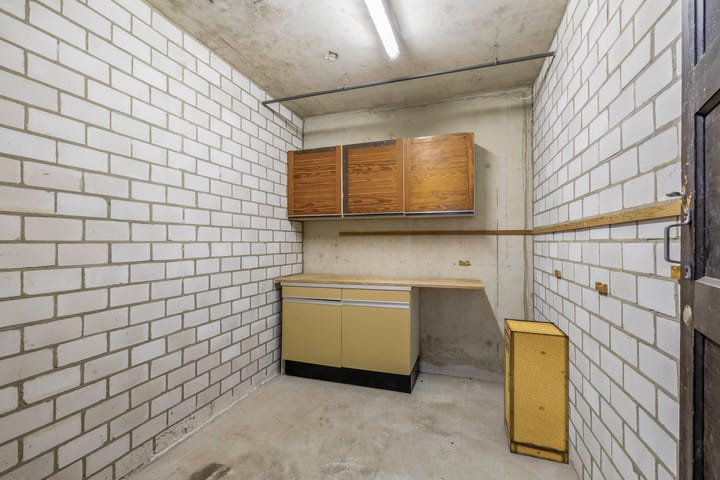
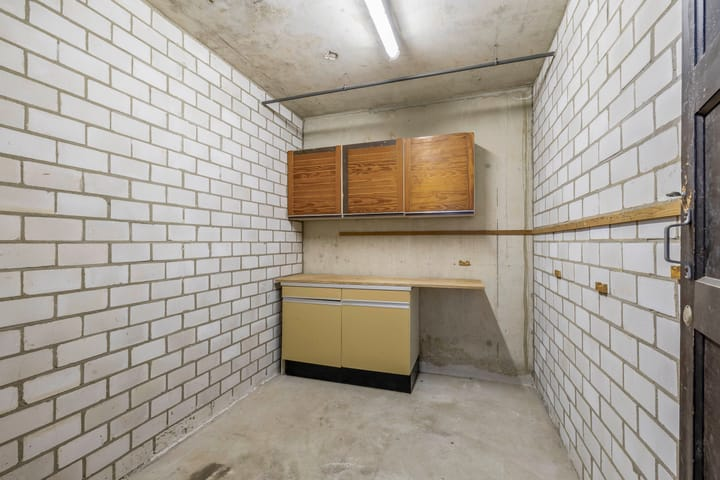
- storage cabinet [503,317,570,465]
